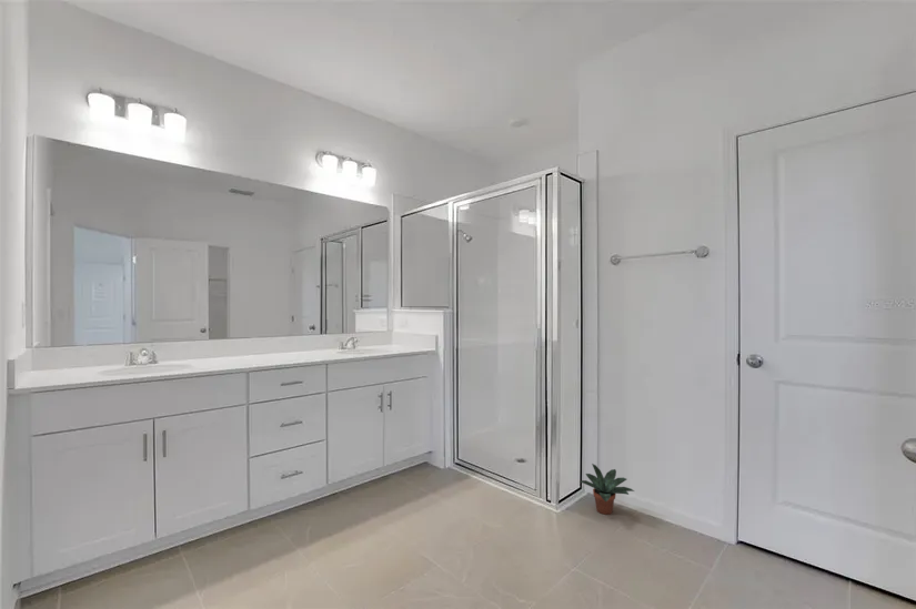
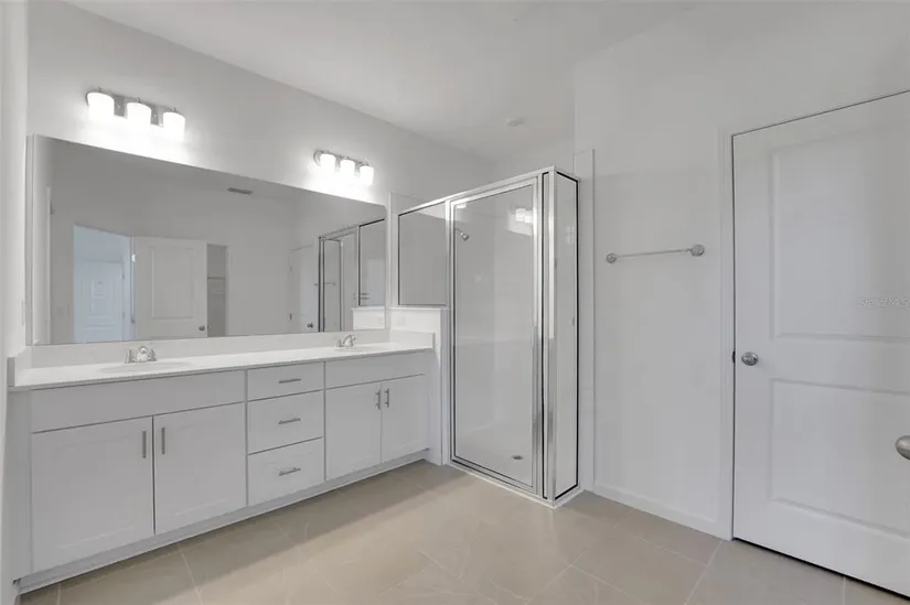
- potted plant [578,463,635,516]
